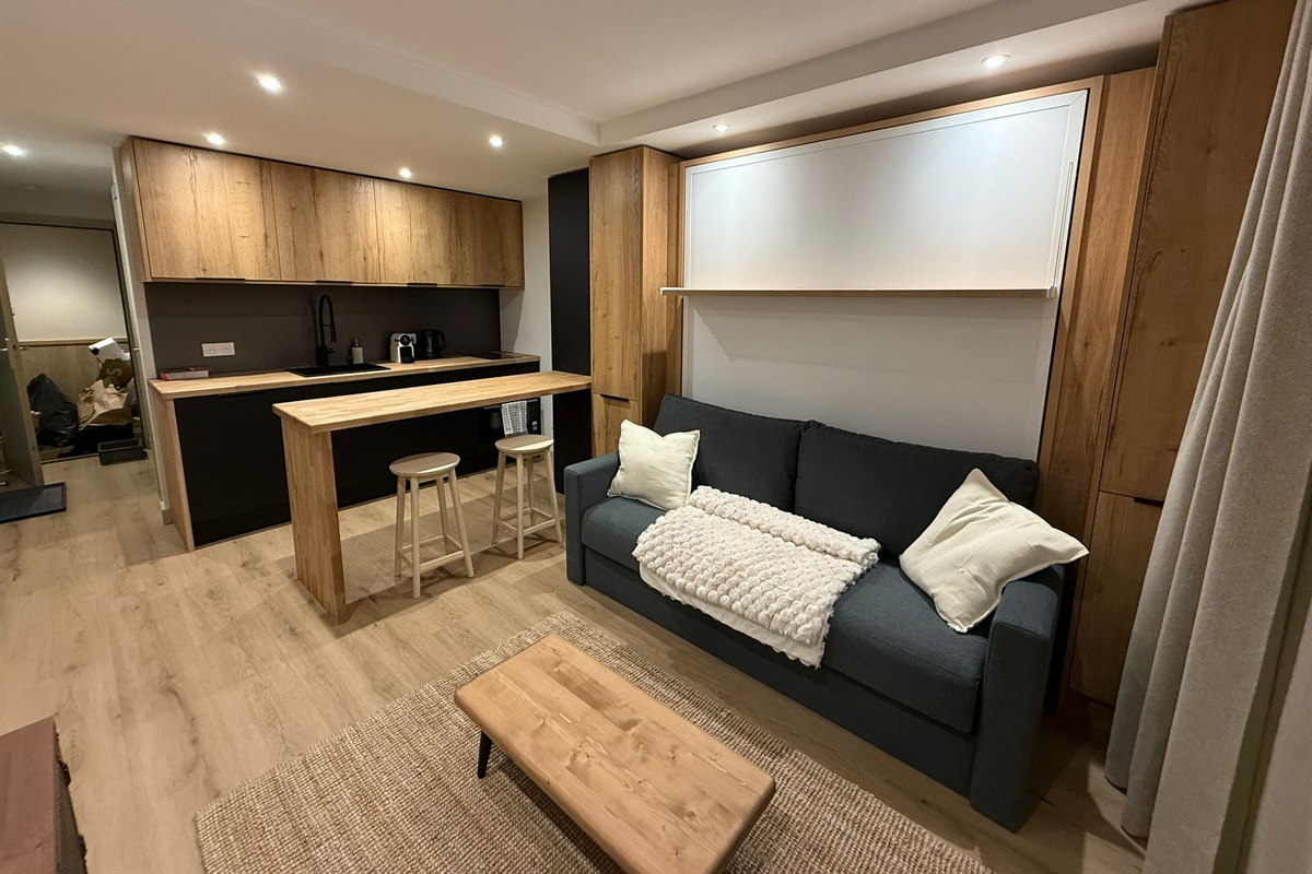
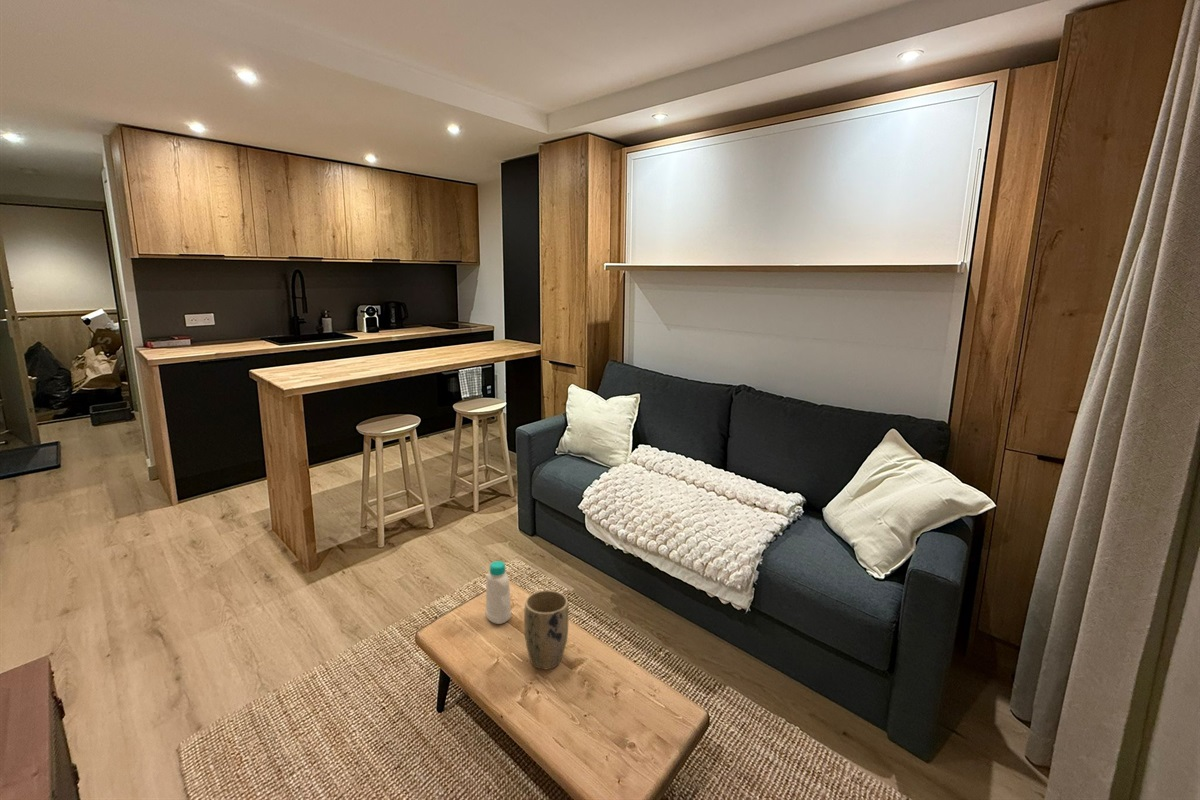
+ bottle [485,560,512,625]
+ plant pot [523,589,570,670]
